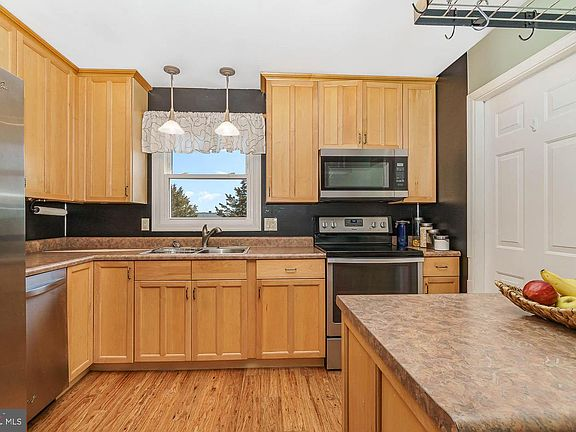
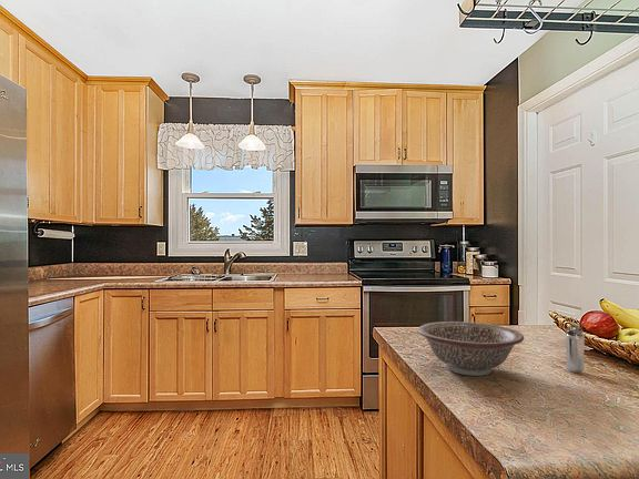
+ decorative bowl [417,320,525,377]
+ shaker [564,324,586,374]
